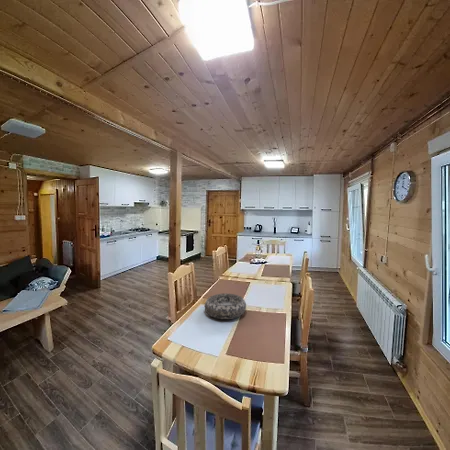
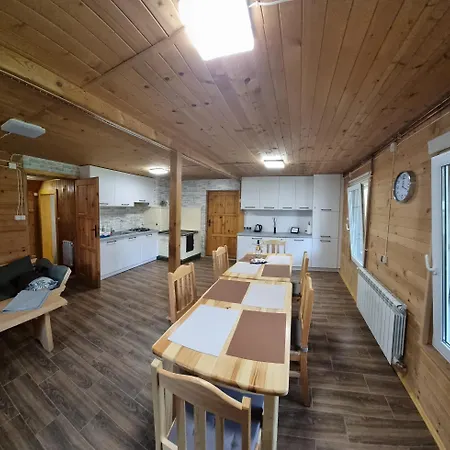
- decorative bowl [204,292,247,320]
